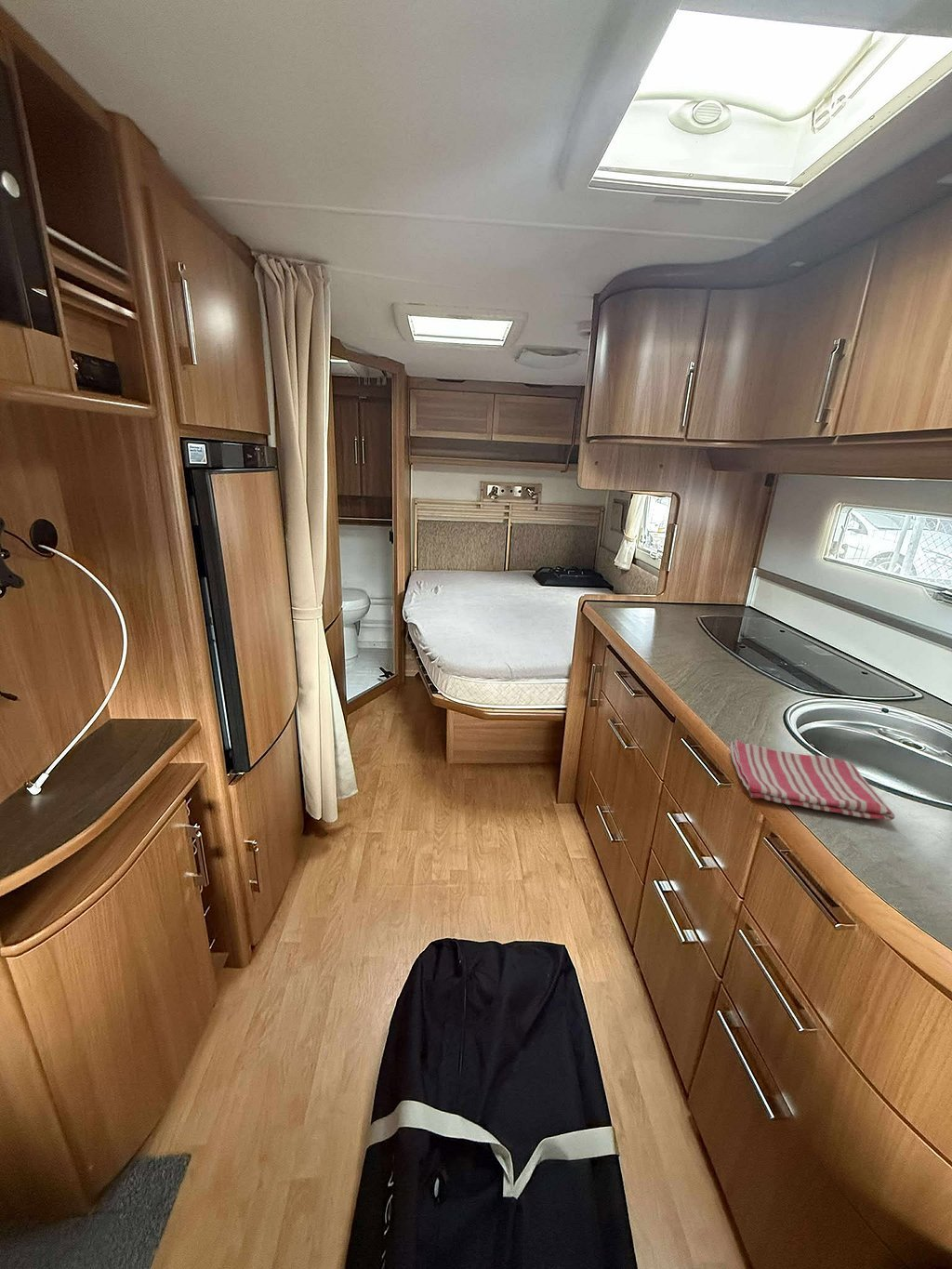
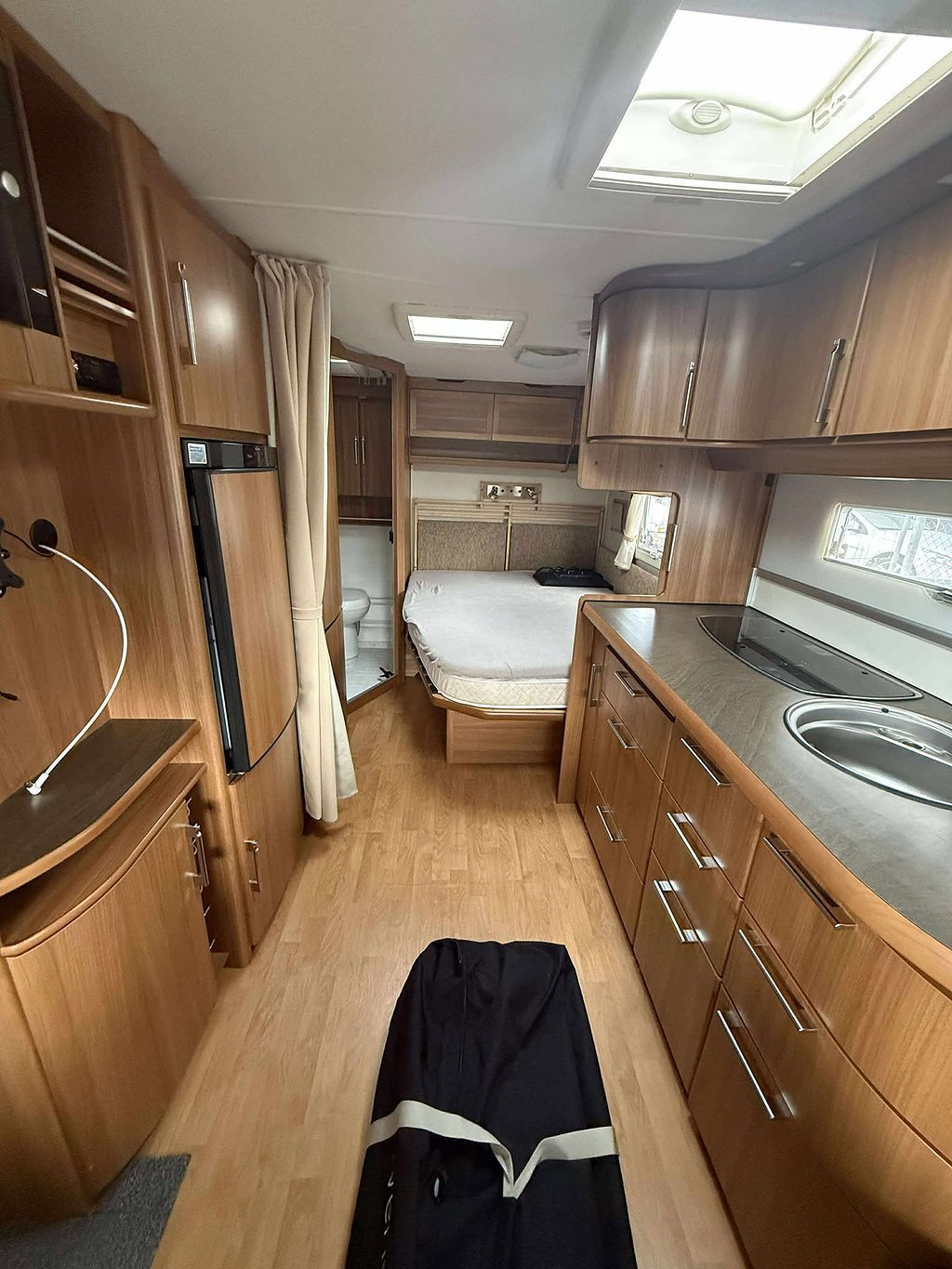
- dish towel [729,739,895,821]
